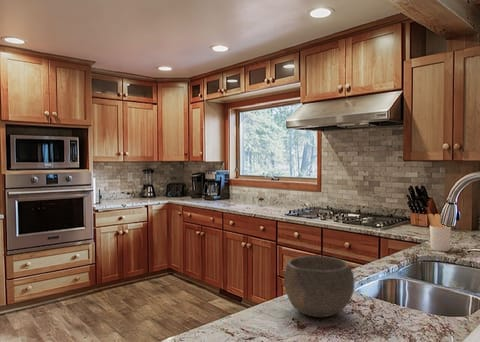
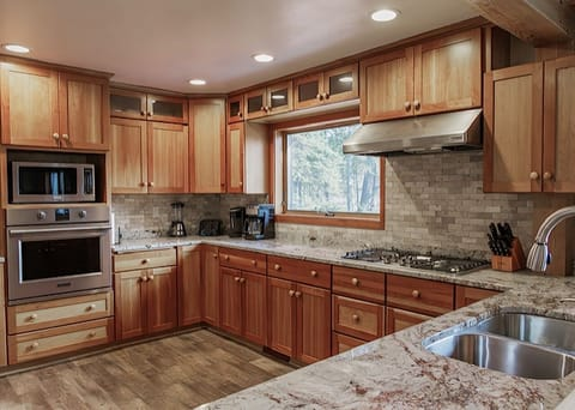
- bowl [283,255,355,318]
- utensil holder [427,213,452,252]
